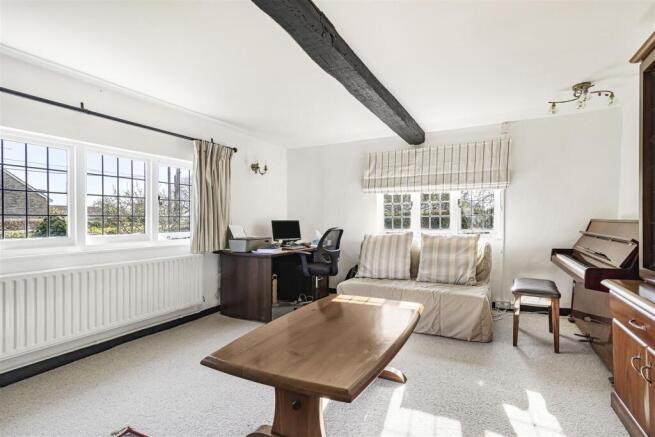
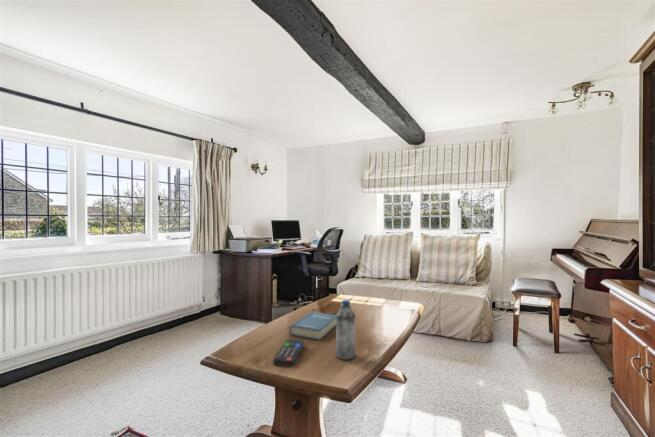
+ remote control [272,339,305,367]
+ hardback book [289,311,336,341]
+ water bottle [335,299,357,361]
